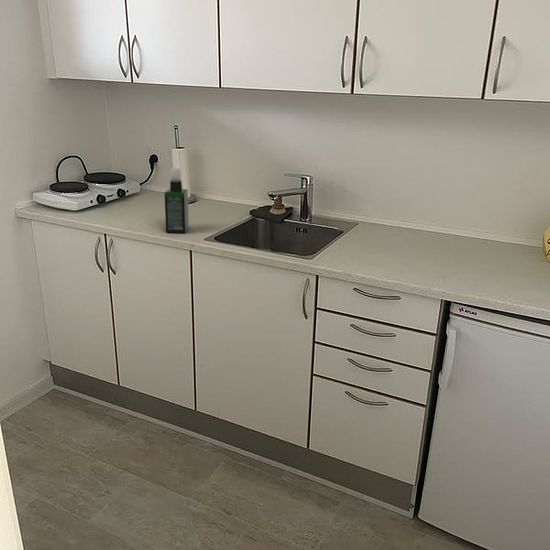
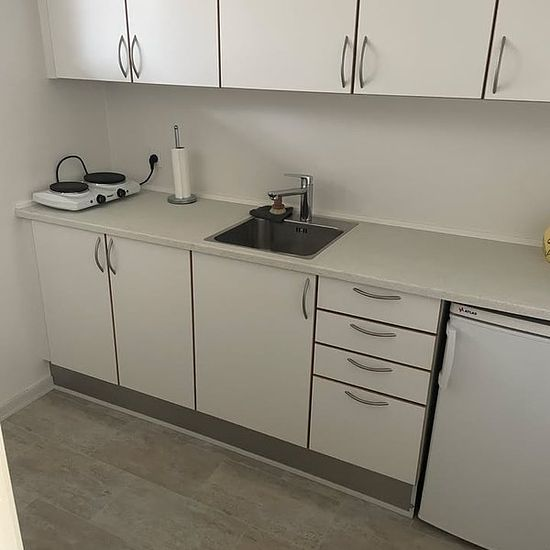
- spray bottle [163,167,190,234]
